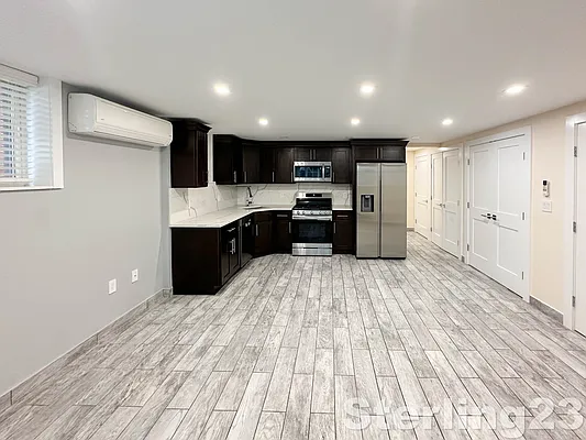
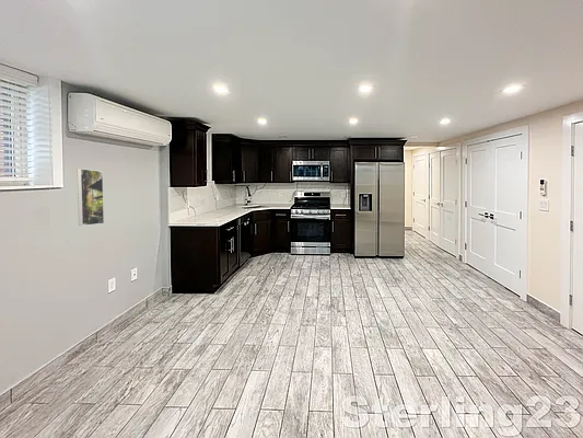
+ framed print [77,168,105,227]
